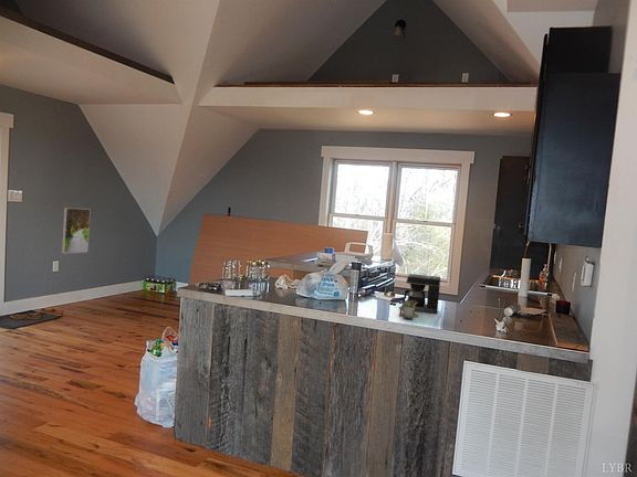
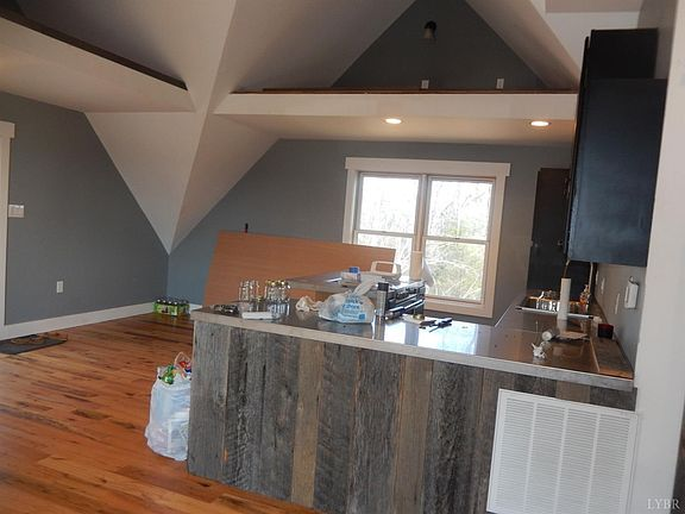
- coffee maker [398,273,441,320]
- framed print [61,206,92,254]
